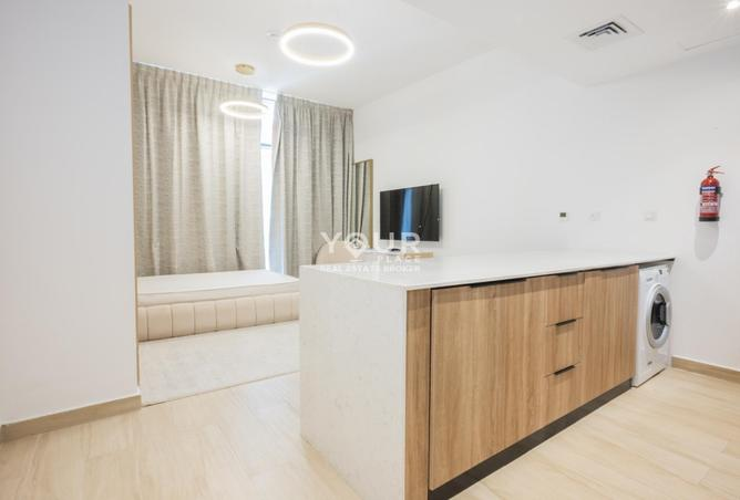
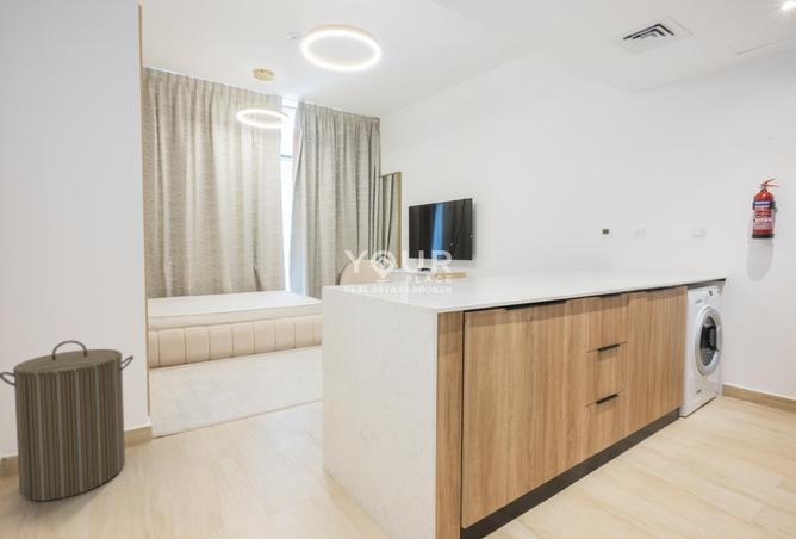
+ laundry hamper [0,340,135,502]
